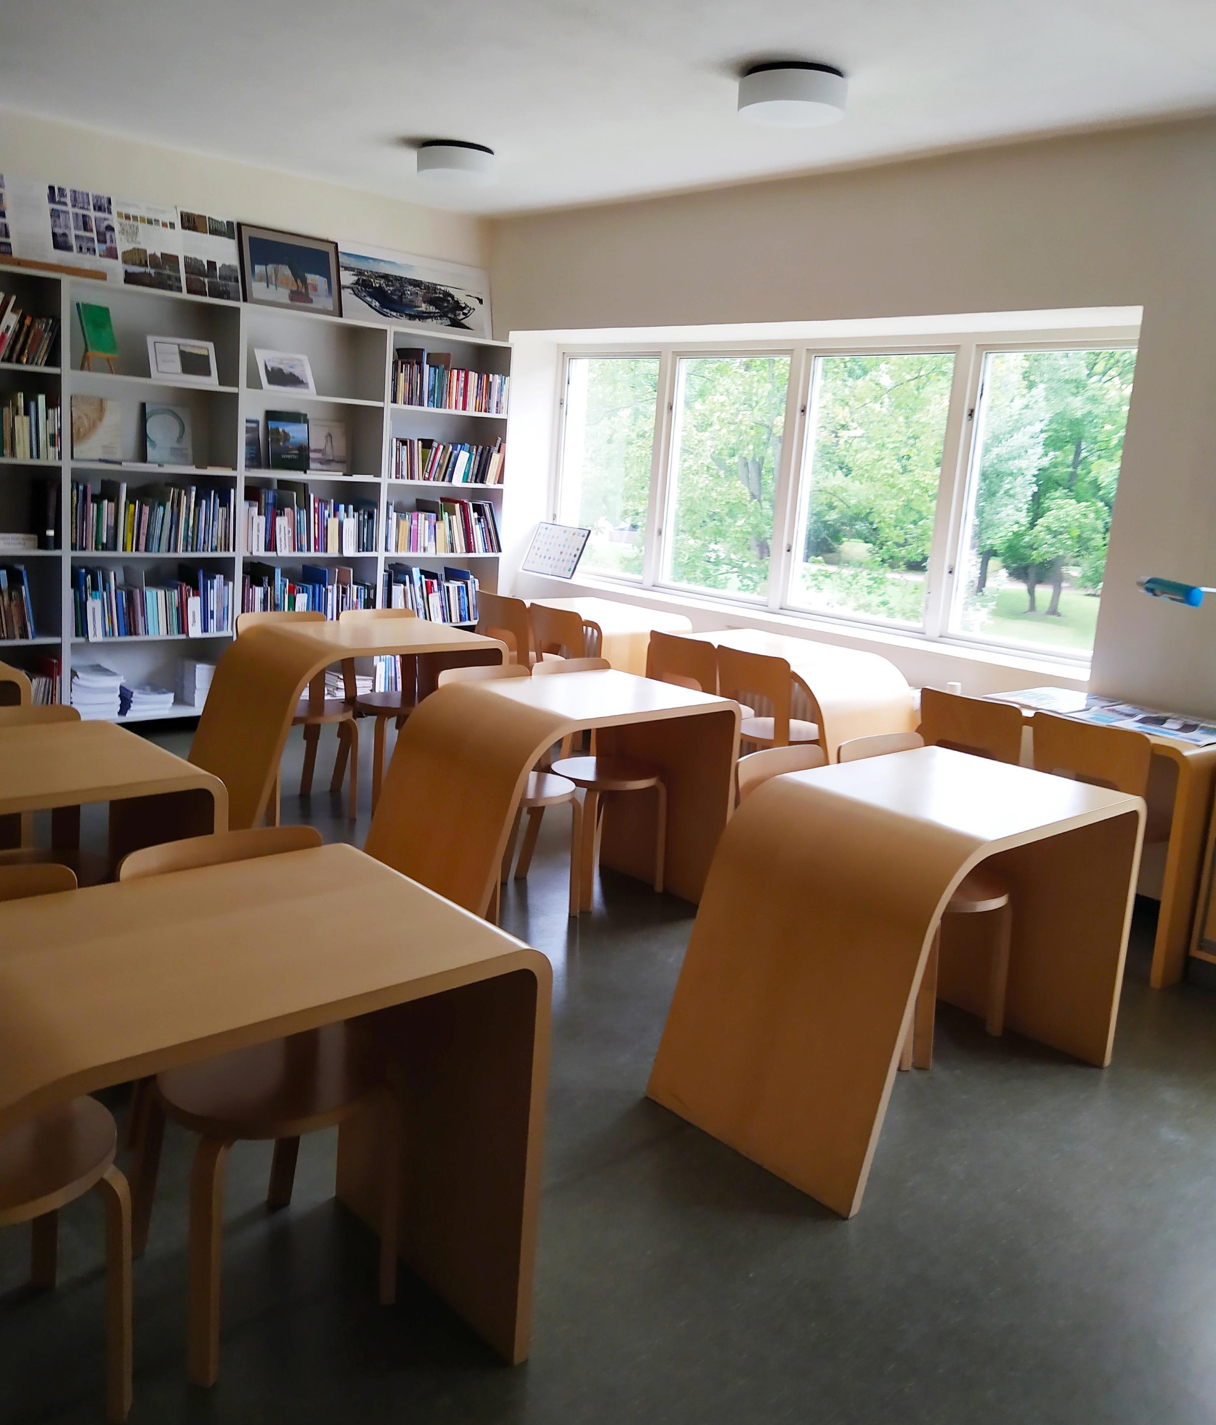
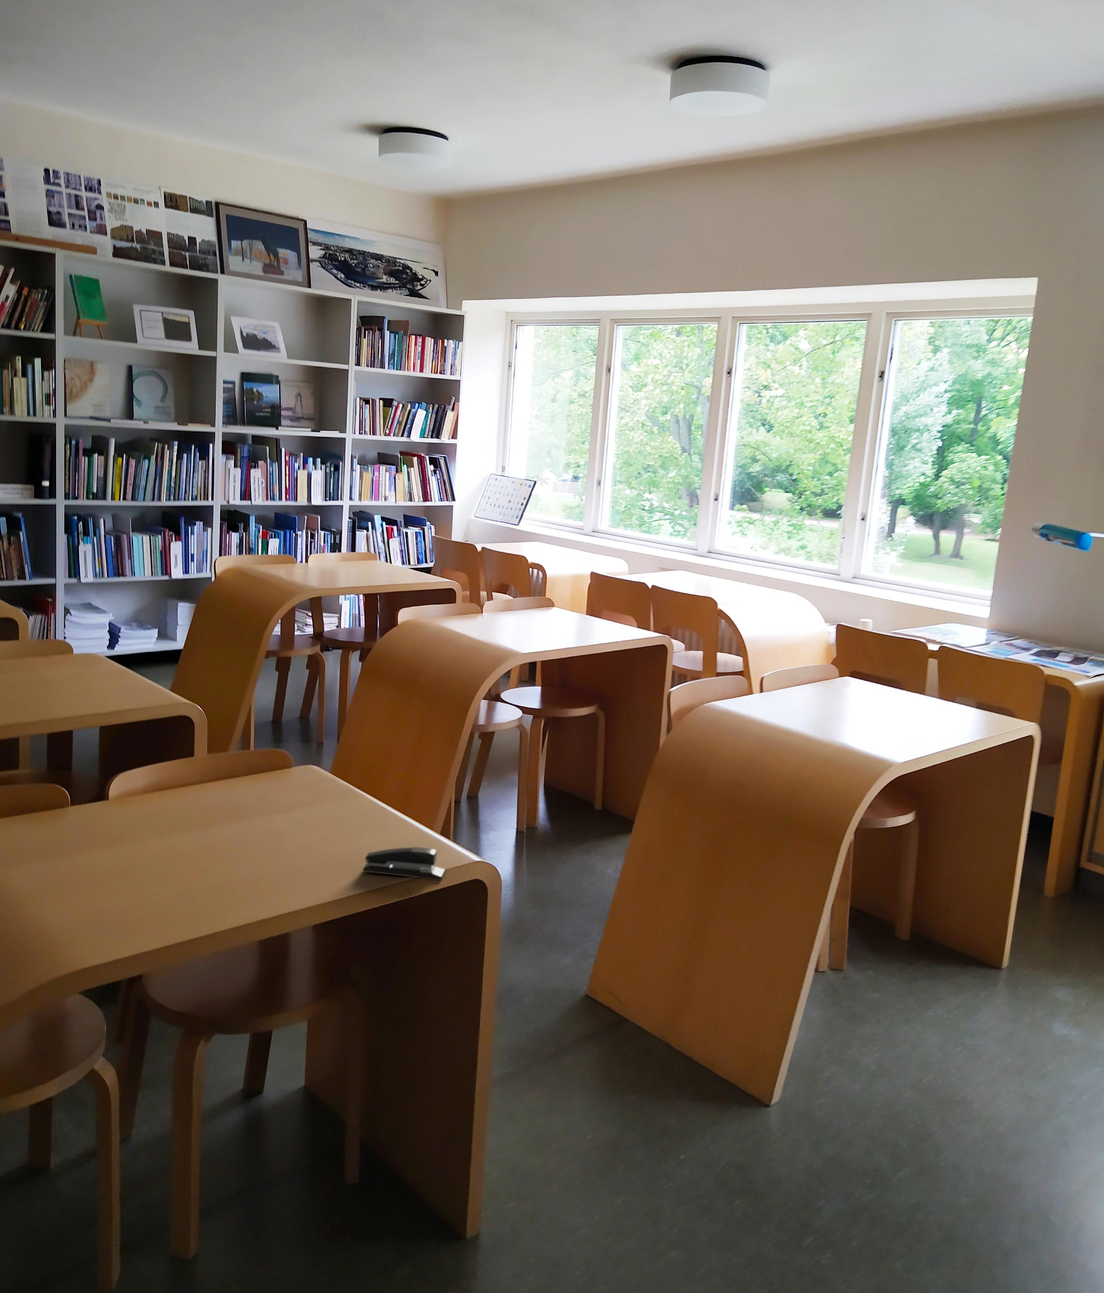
+ stapler [363,846,446,880]
